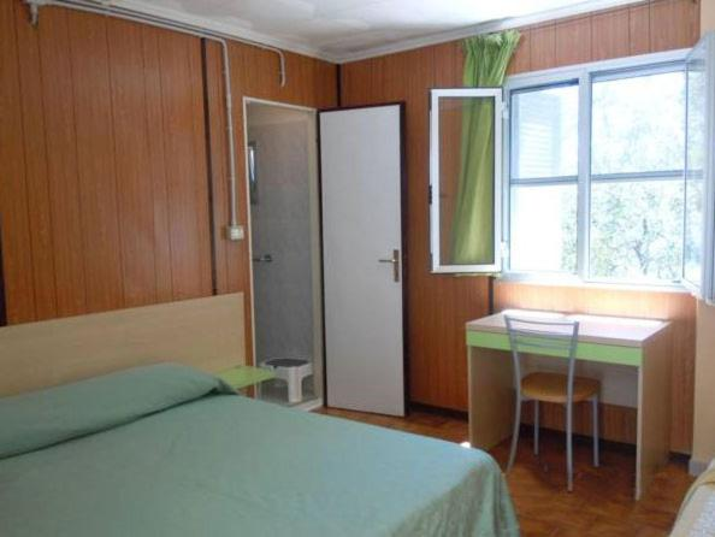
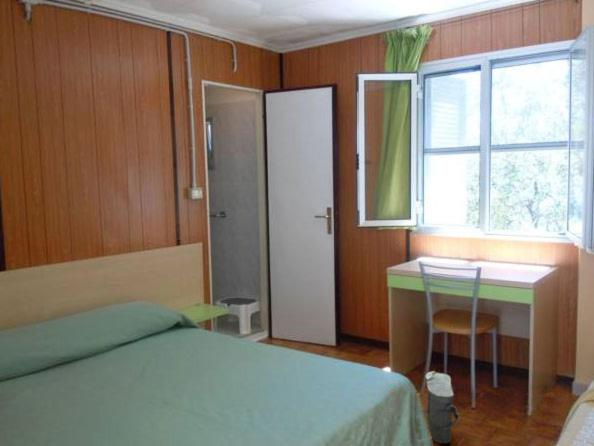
+ bag [424,370,461,445]
